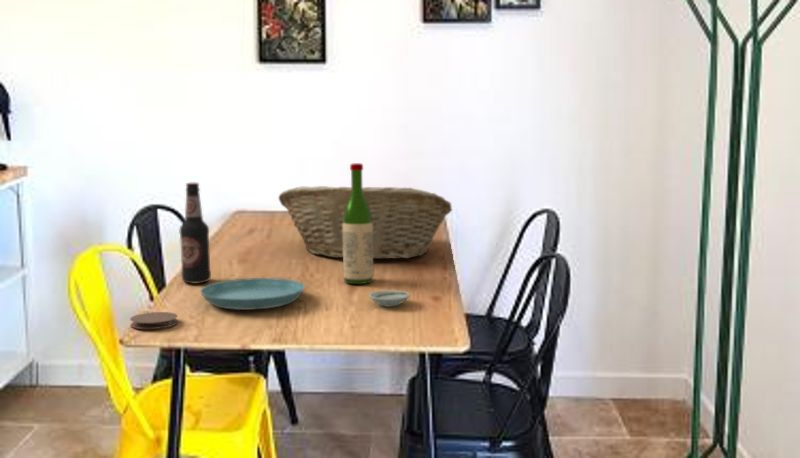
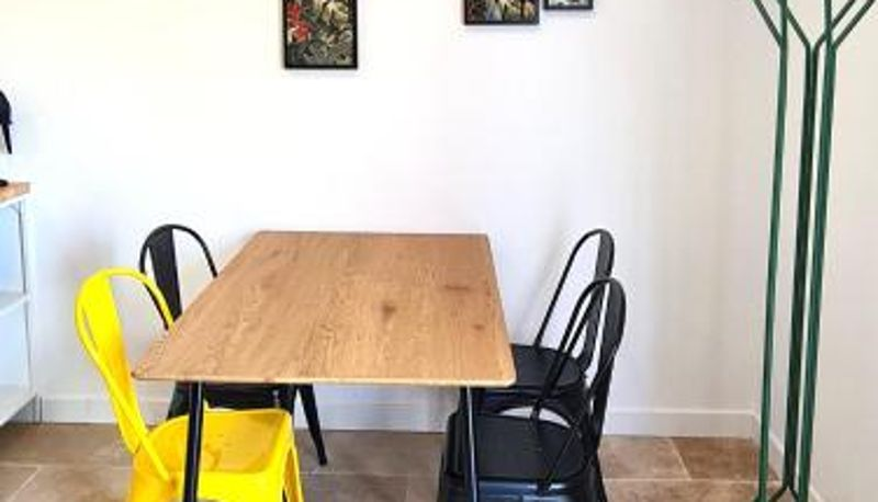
- wine bottle [342,162,374,285]
- bottle [179,182,212,284]
- coaster [129,311,179,330]
- saucer [200,277,306,311]
- fruit basket [278,185,453,260]
- saucer [368,289,411,308]
